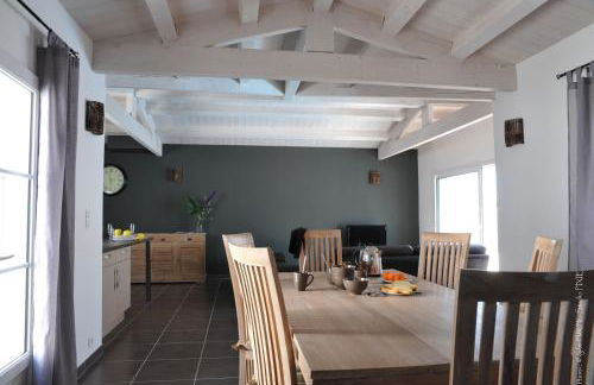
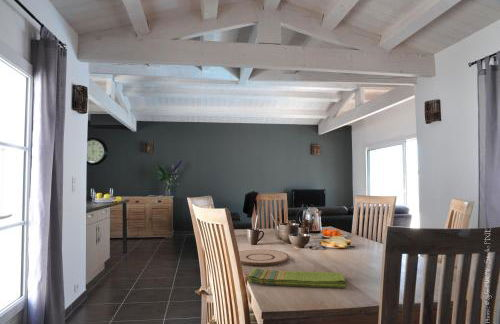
+ dish towel [248,267,346,289]
+ plate [238,249,290,267]
